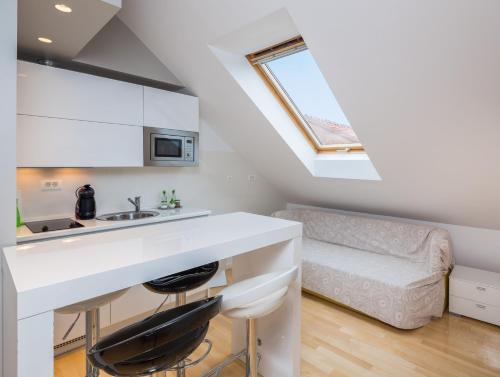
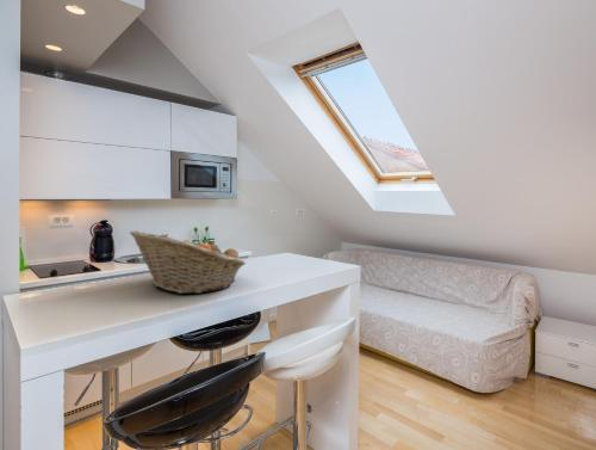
+ fruit basket [129,229,247,295]
